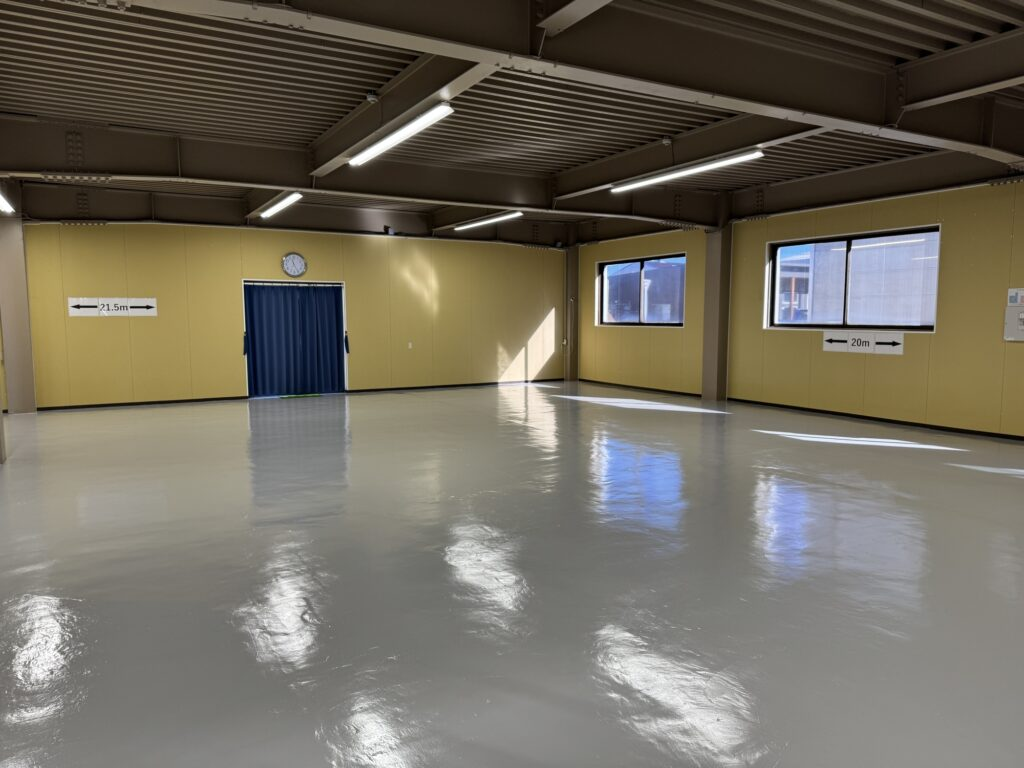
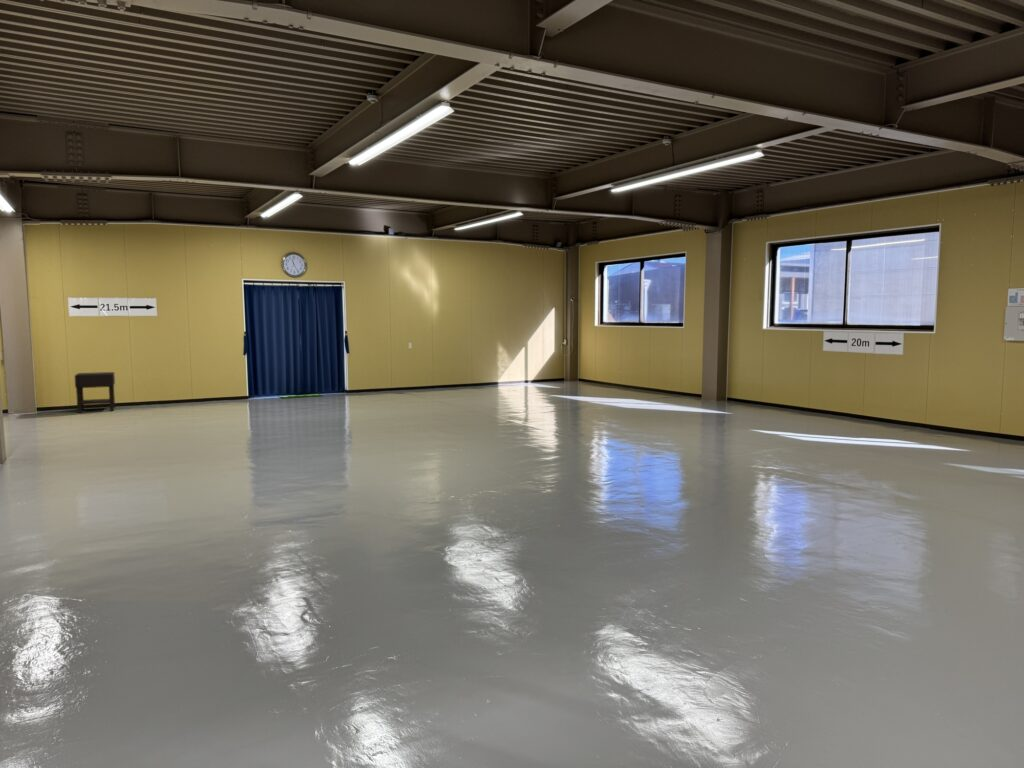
+ nightstand [74,371,116,414]
